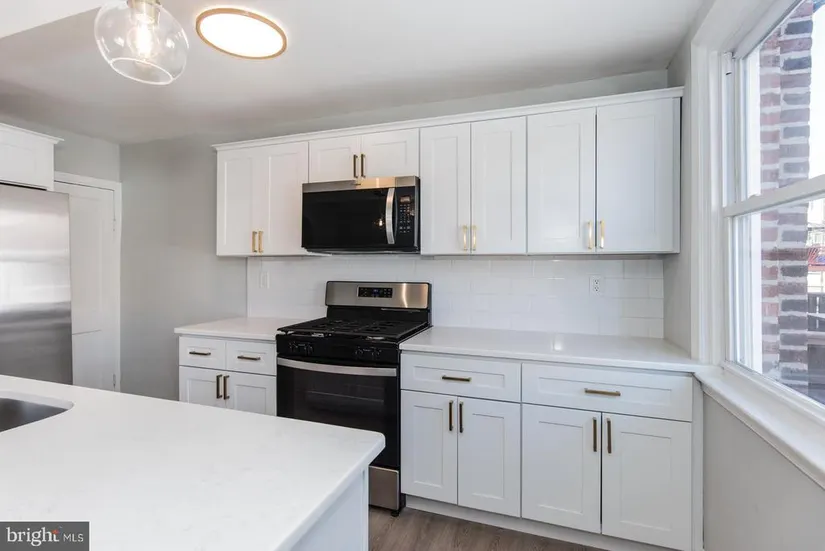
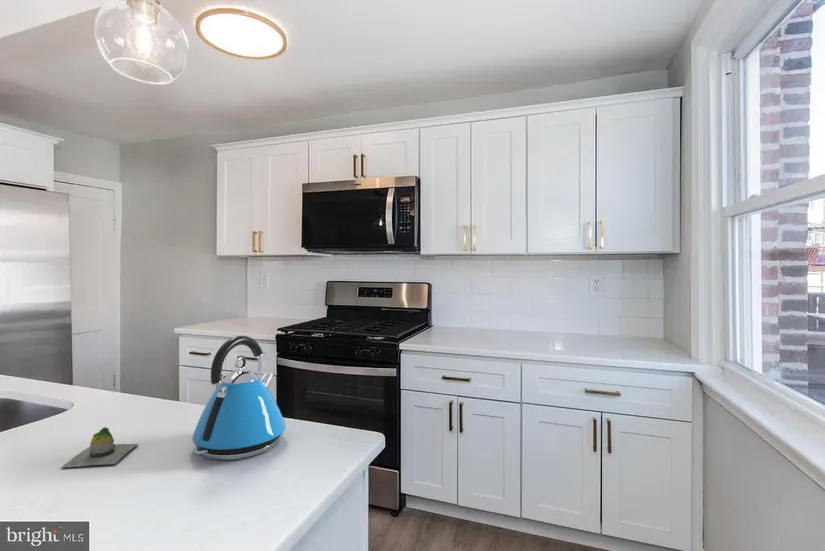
+ decorative egg [60,426,139,469]
+ kettle [191,335,287,461]
